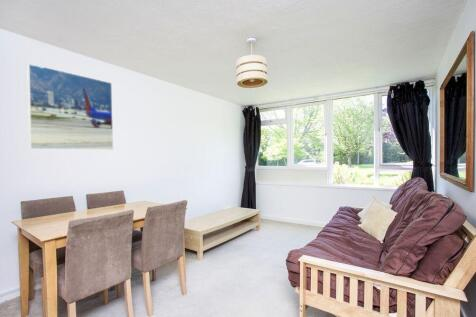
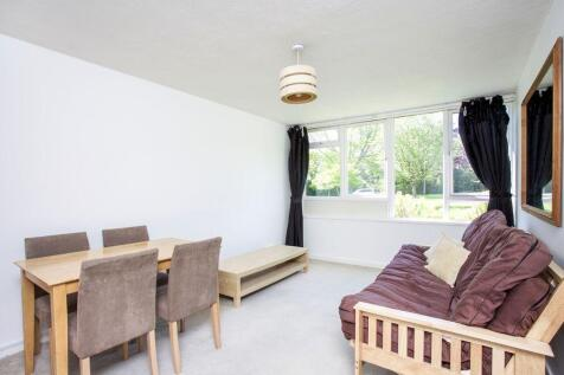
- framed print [26,62,114,151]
